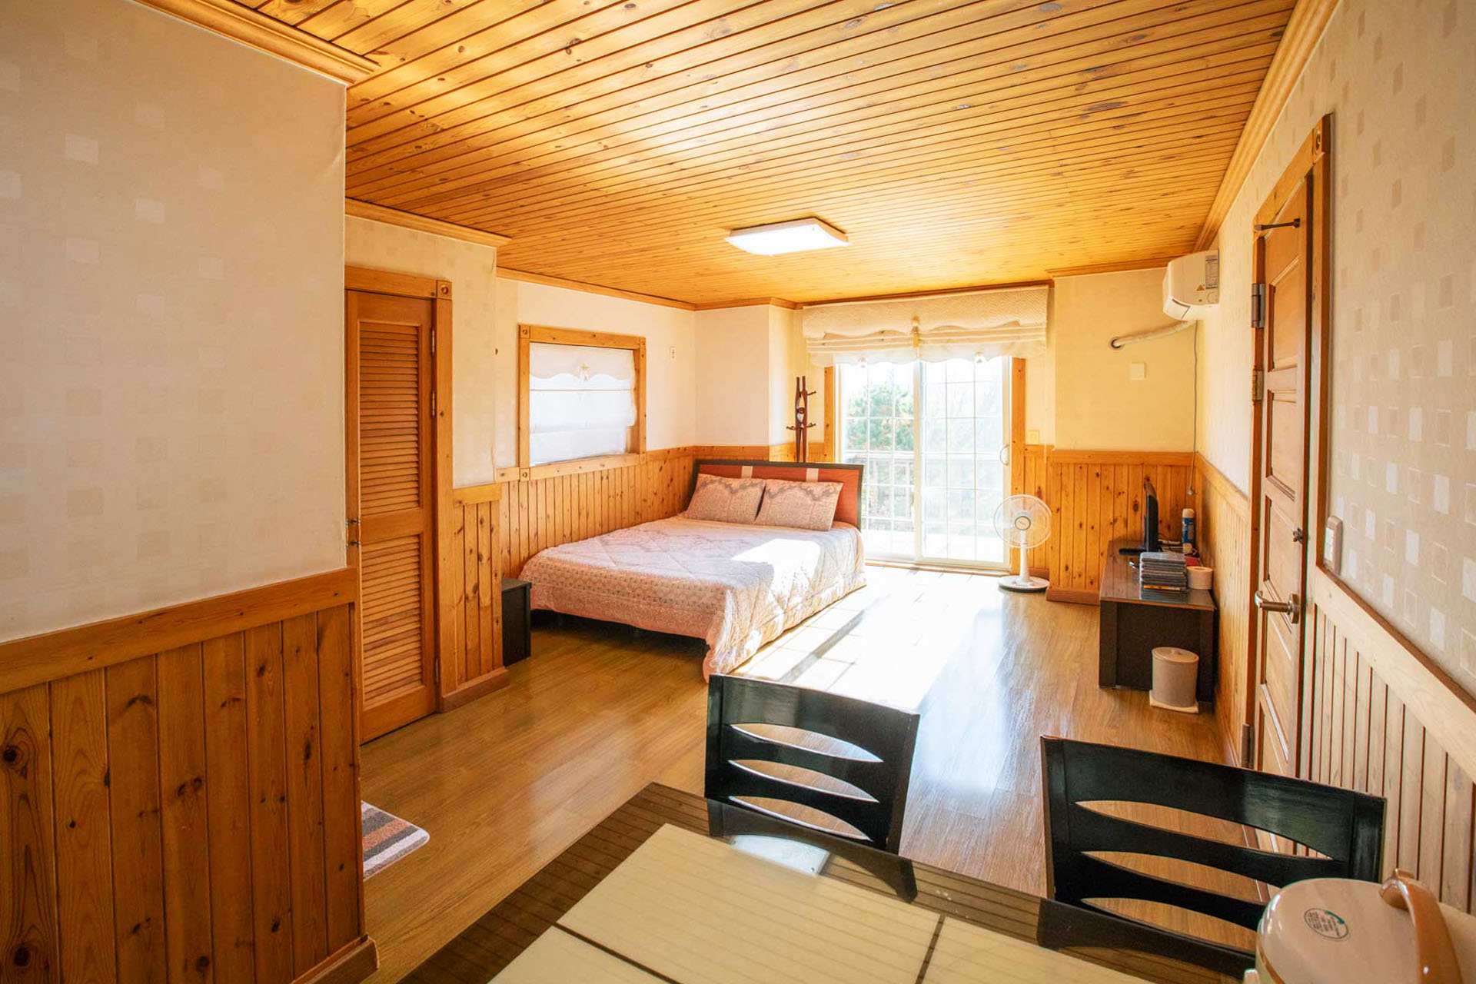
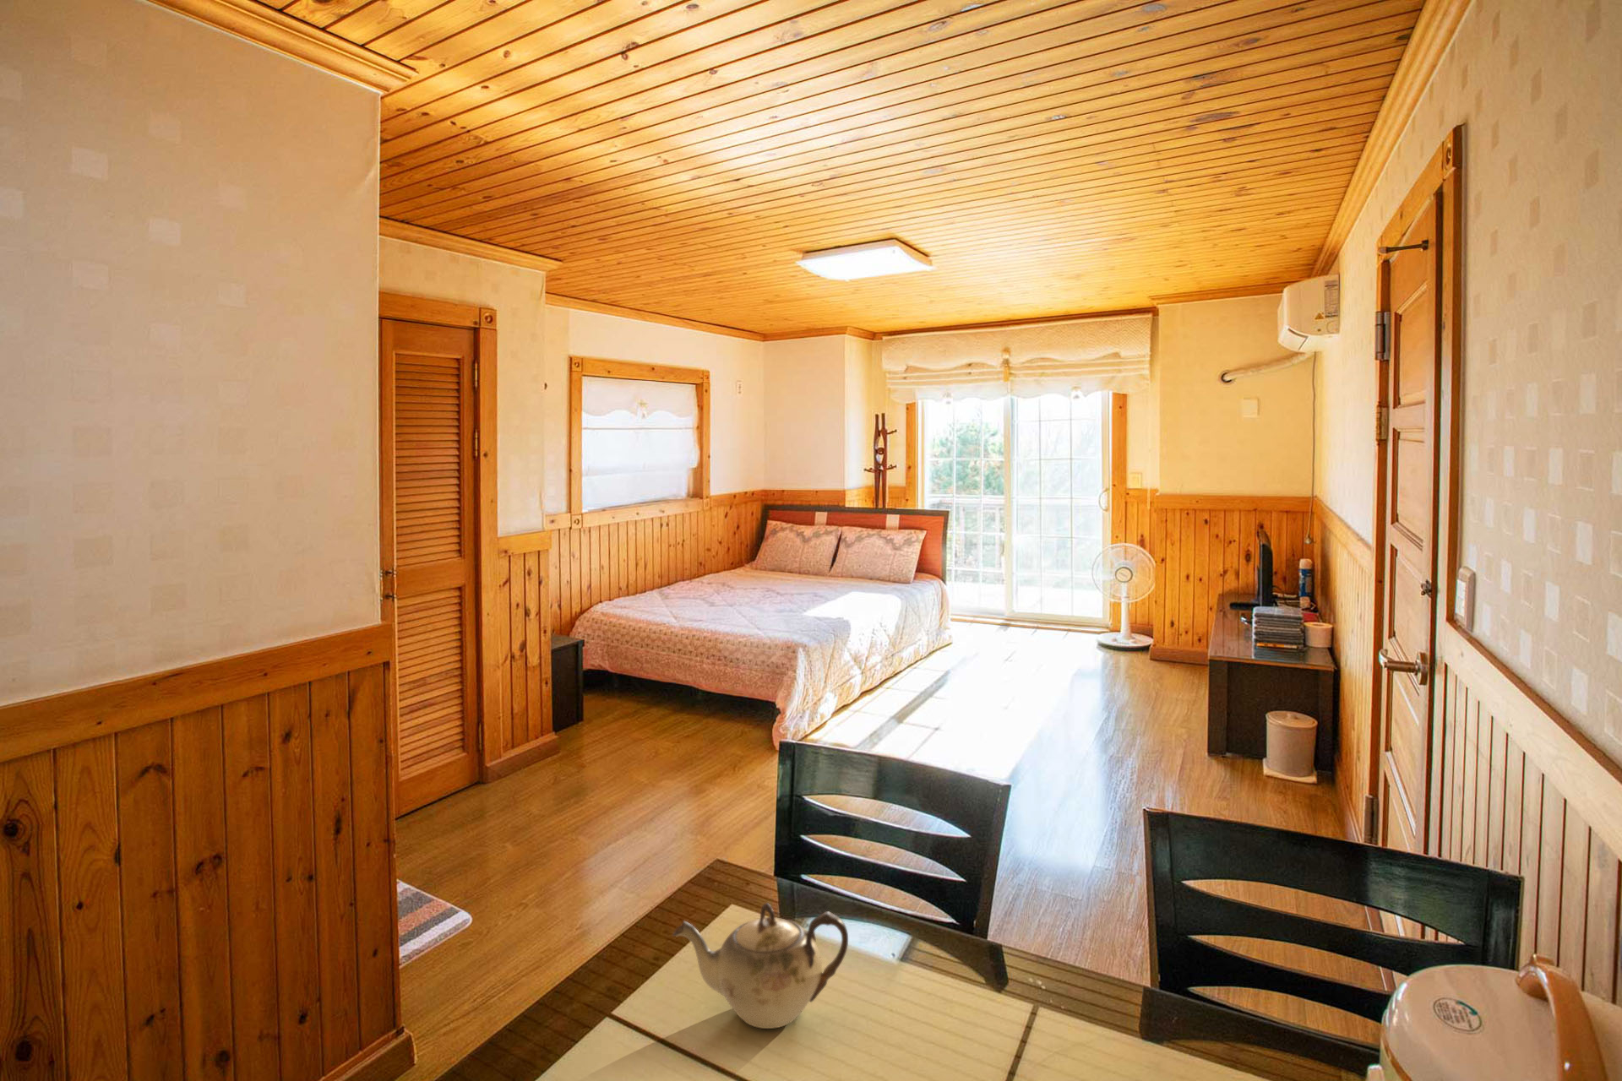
+ teapot [671,902,848,1029]
